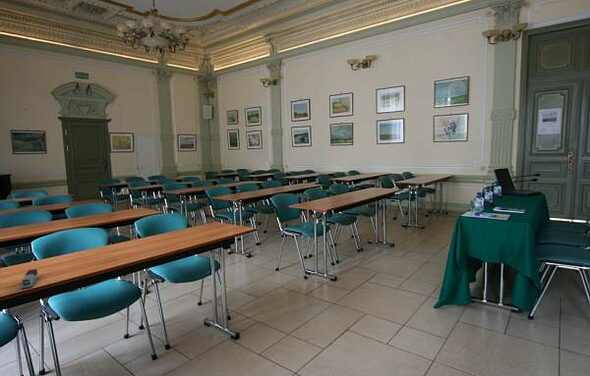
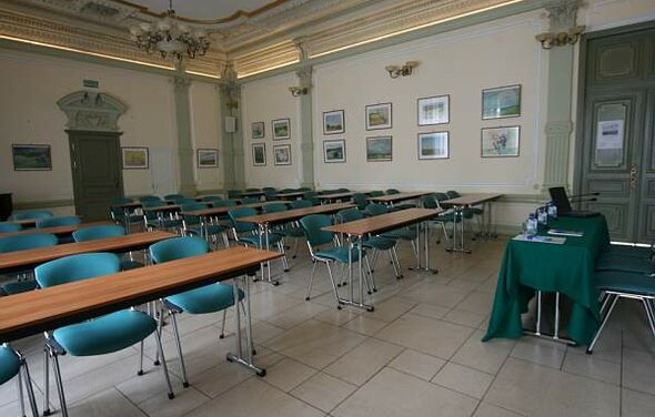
- stapler [20,268,40,290]
